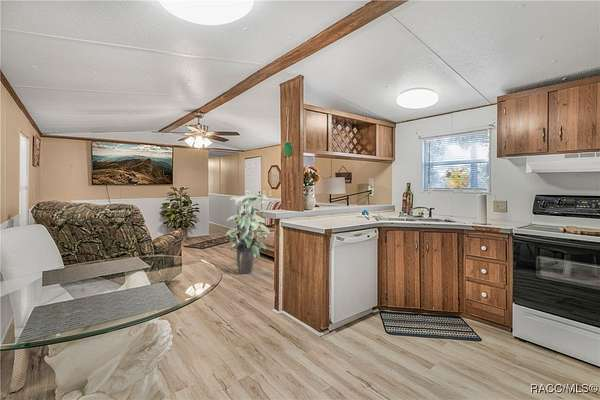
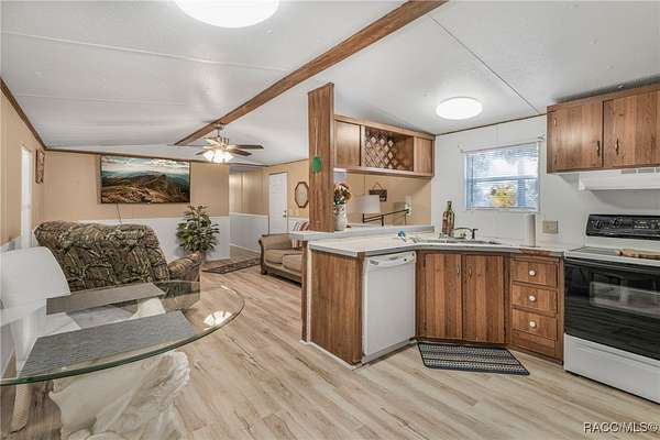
- indoor plant [225,190,270,275]
